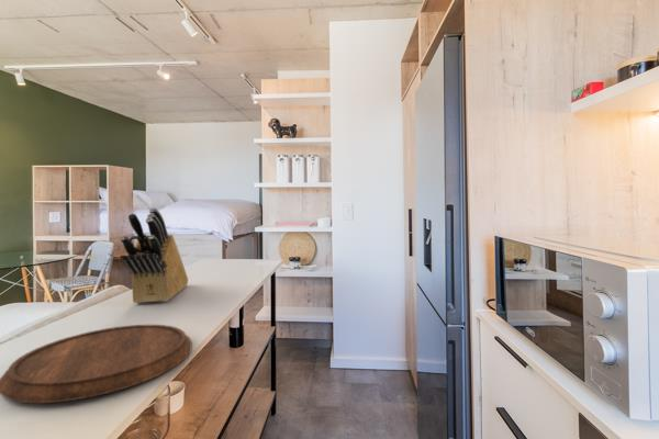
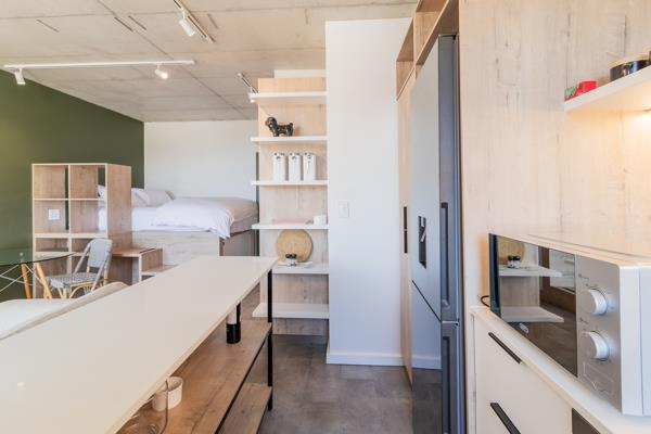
- cutting board [0,324,192,404]
- knife block [119,206,189,304]
